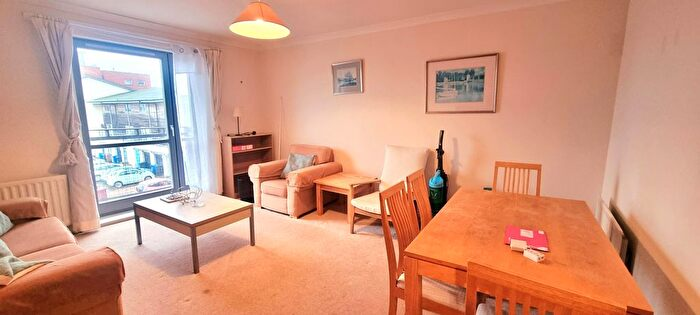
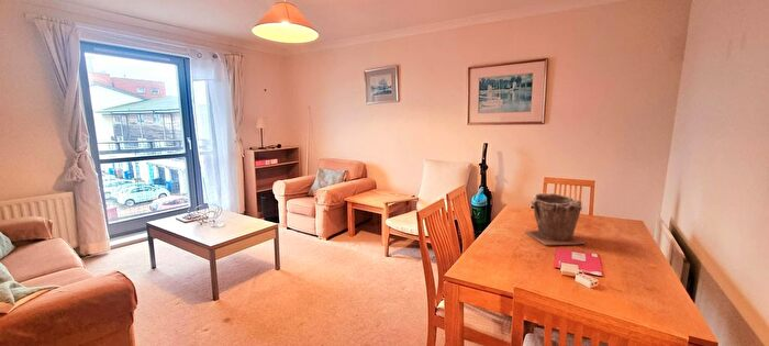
+ plant pot [524,191,587,246]
